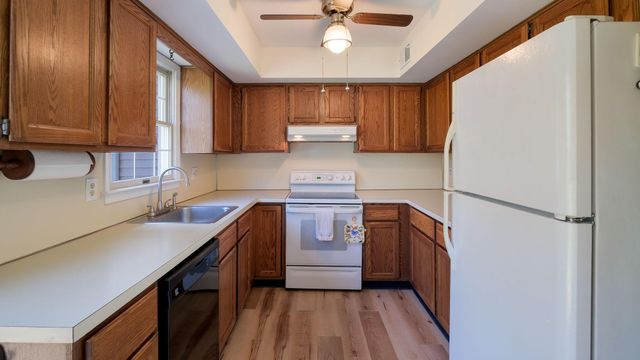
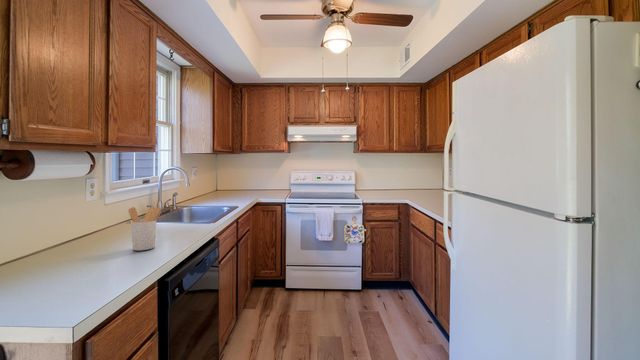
+ utensil holder [127,206,163,251]
